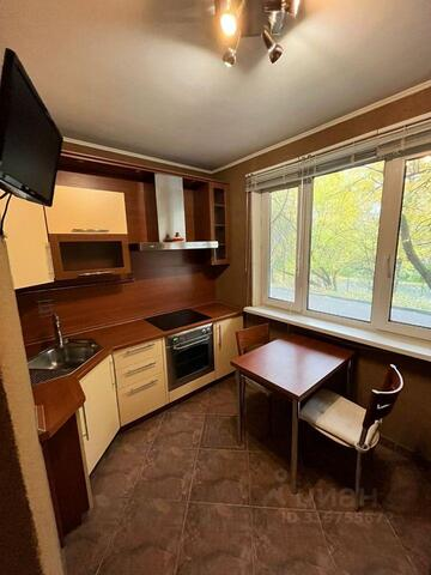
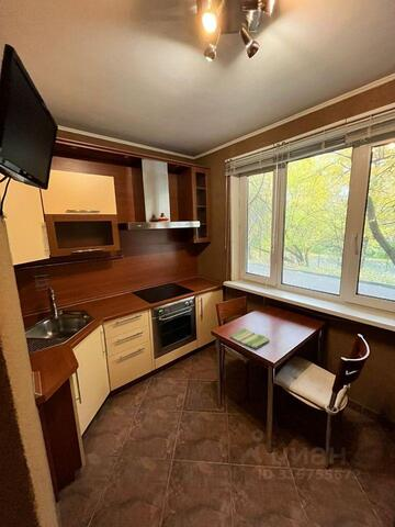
+ dish towel [229,327,271,349]
